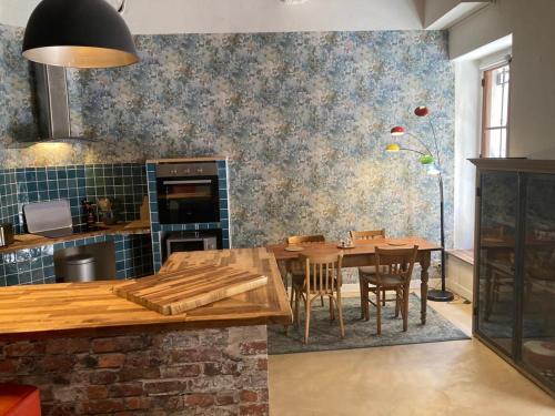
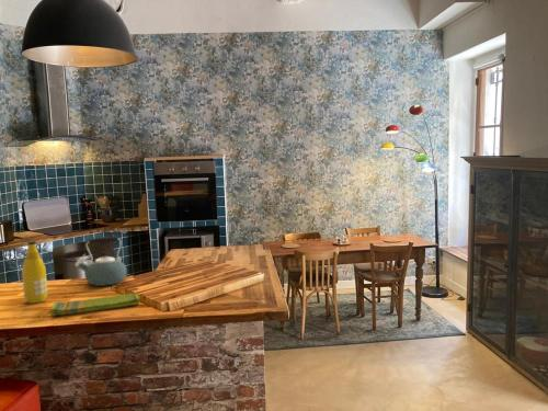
+ bottle [21,240,49,305]
+ dish towel [49,293,140,318]
+ kettle [75,236,128,287]
